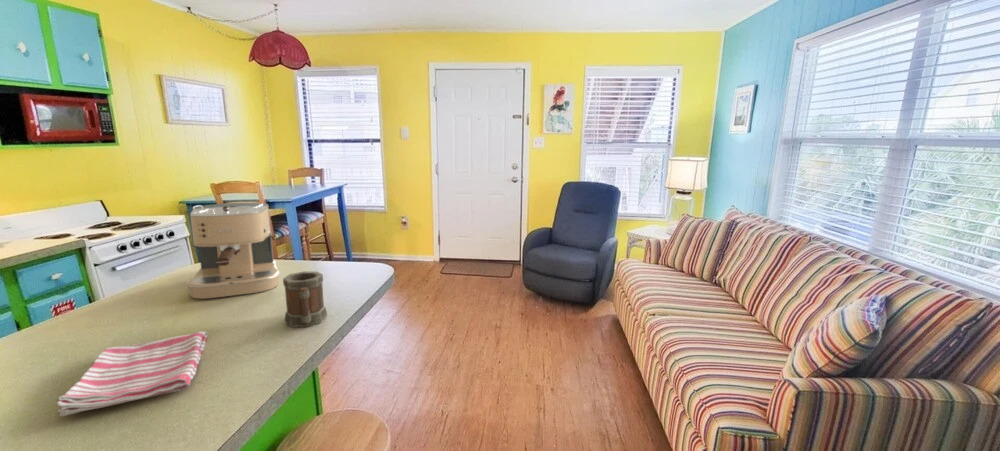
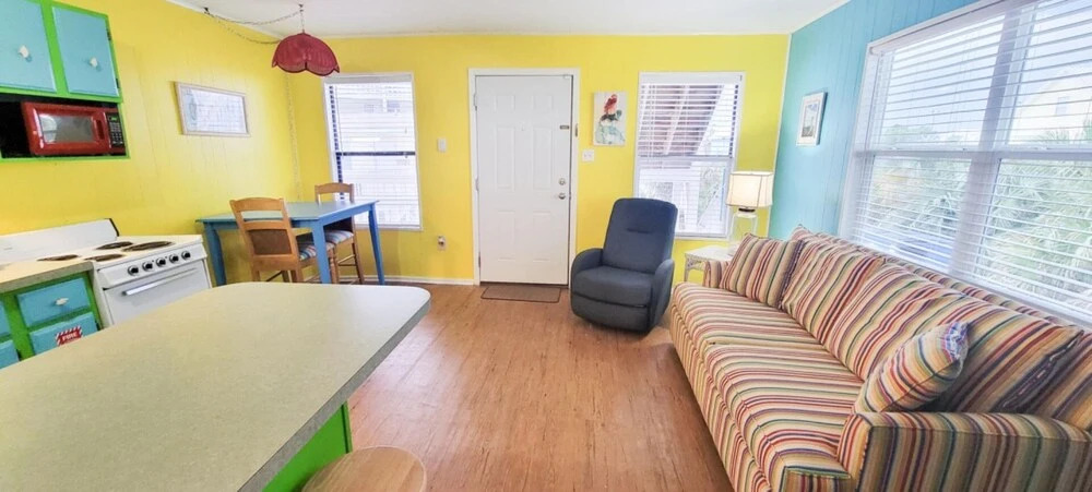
- mug [282,271,329,328]
- dish towel [56,330,208,417]
- coffee maker [185,202,281,300]
